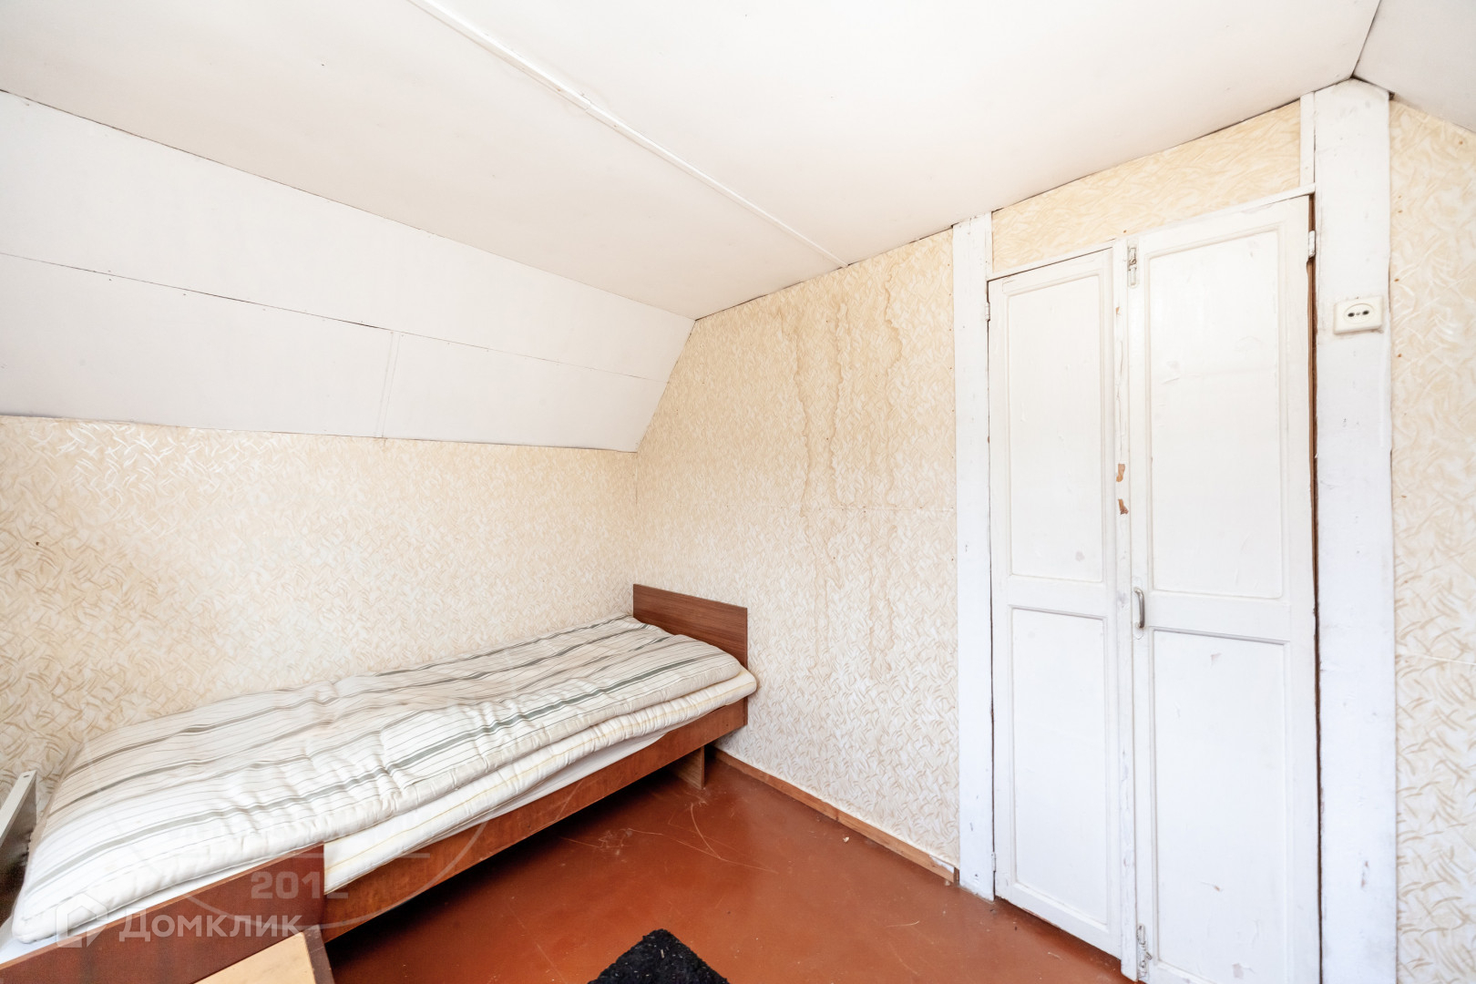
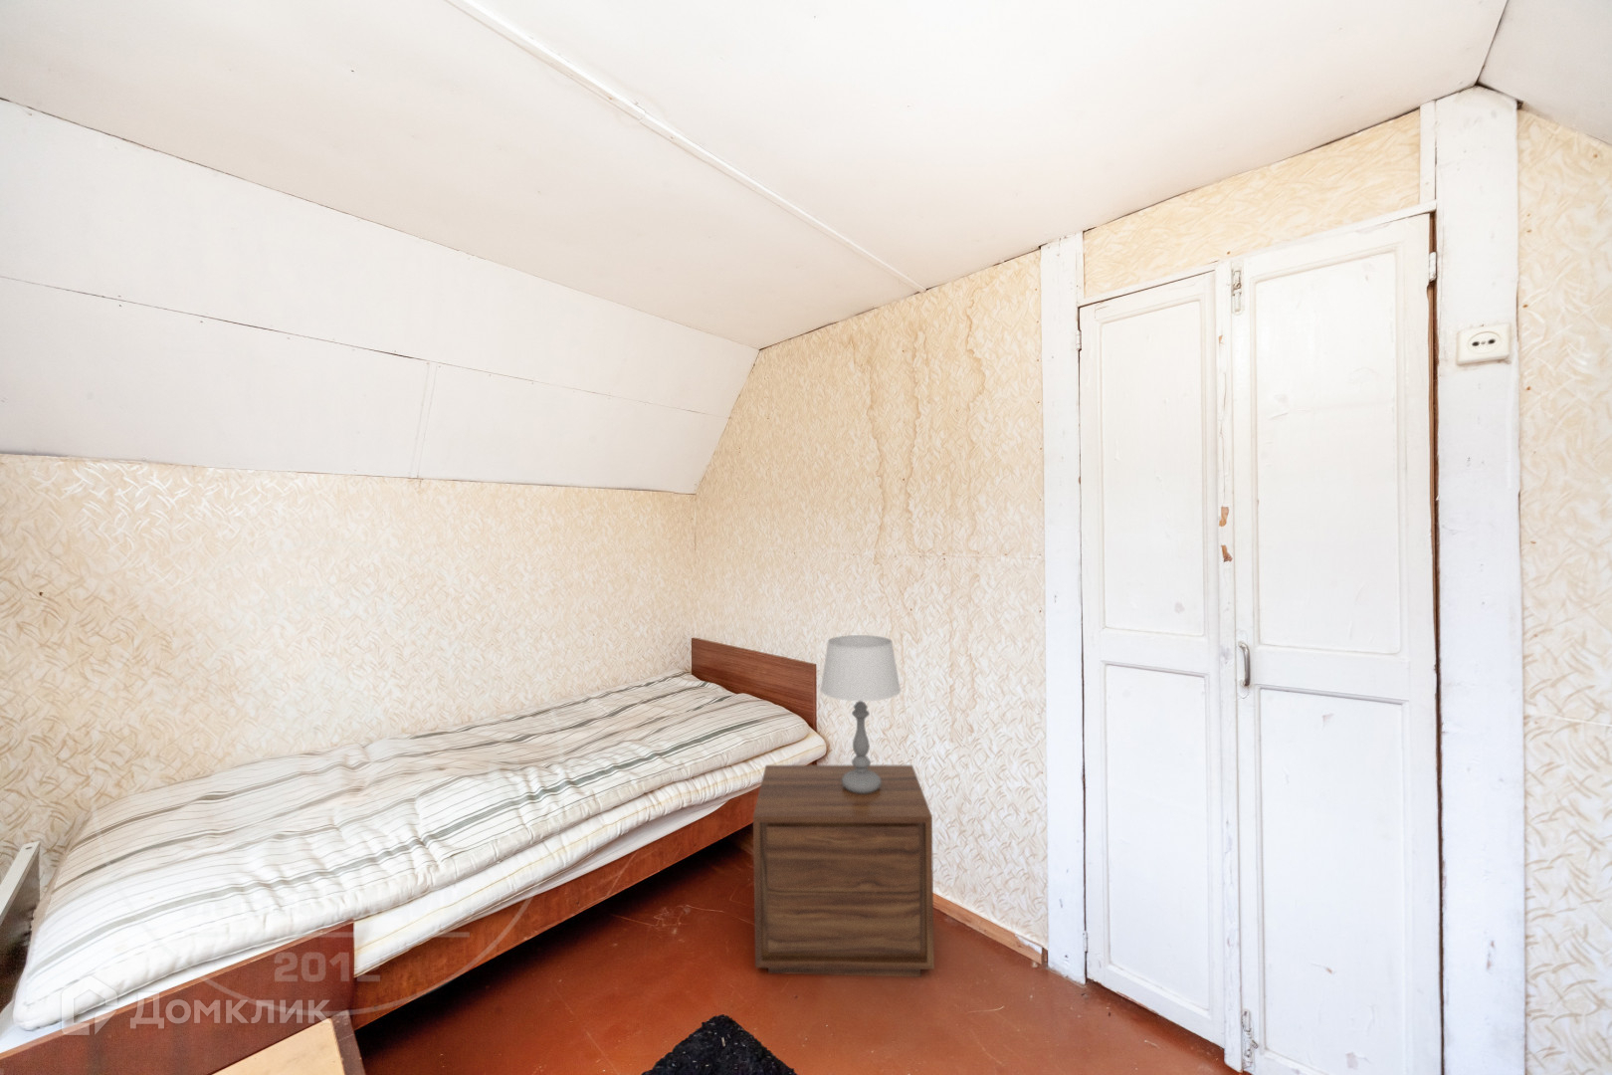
+ nightstand [752,764,936,978]
+ table lamp [819,633,902,793]
